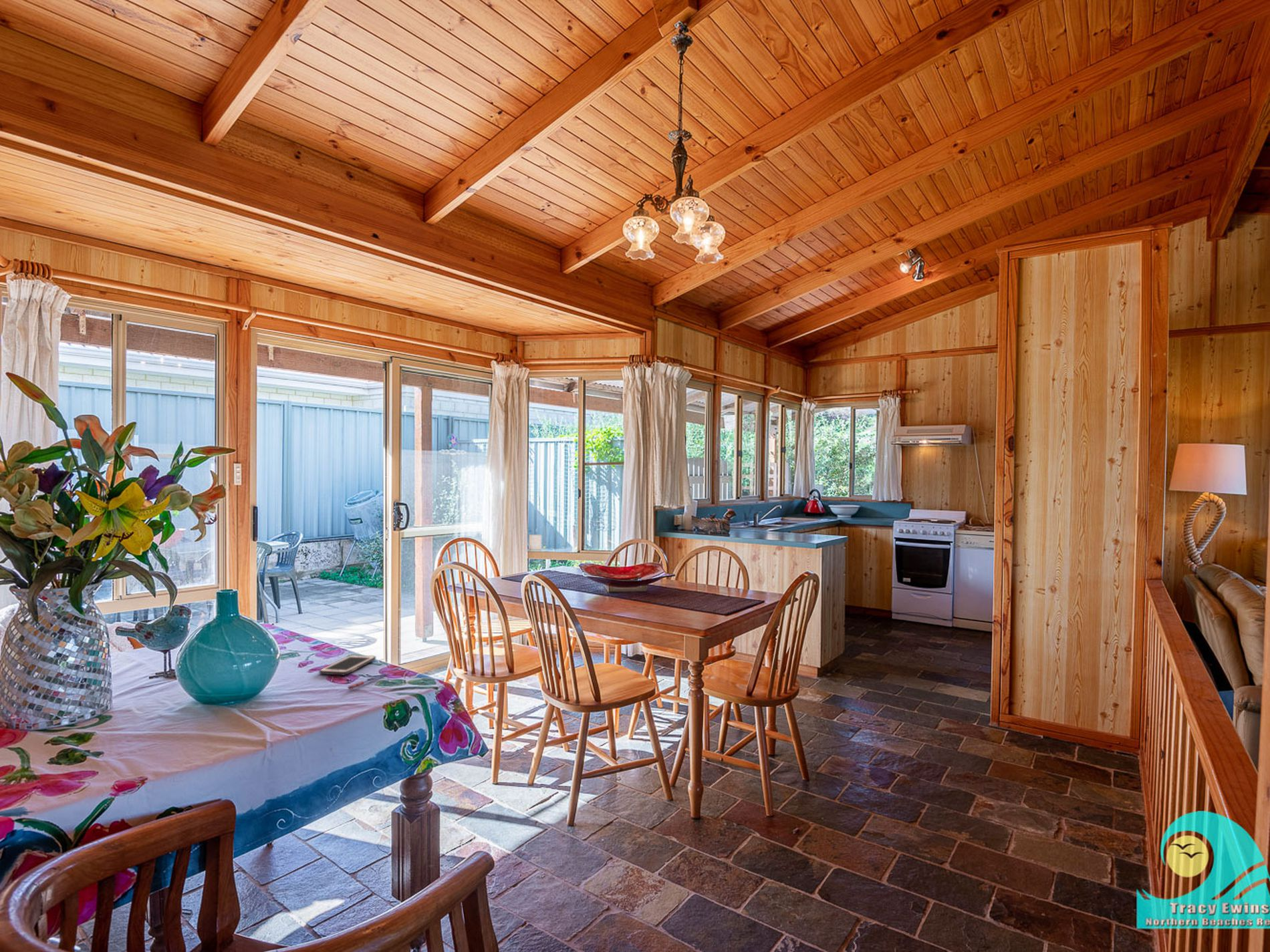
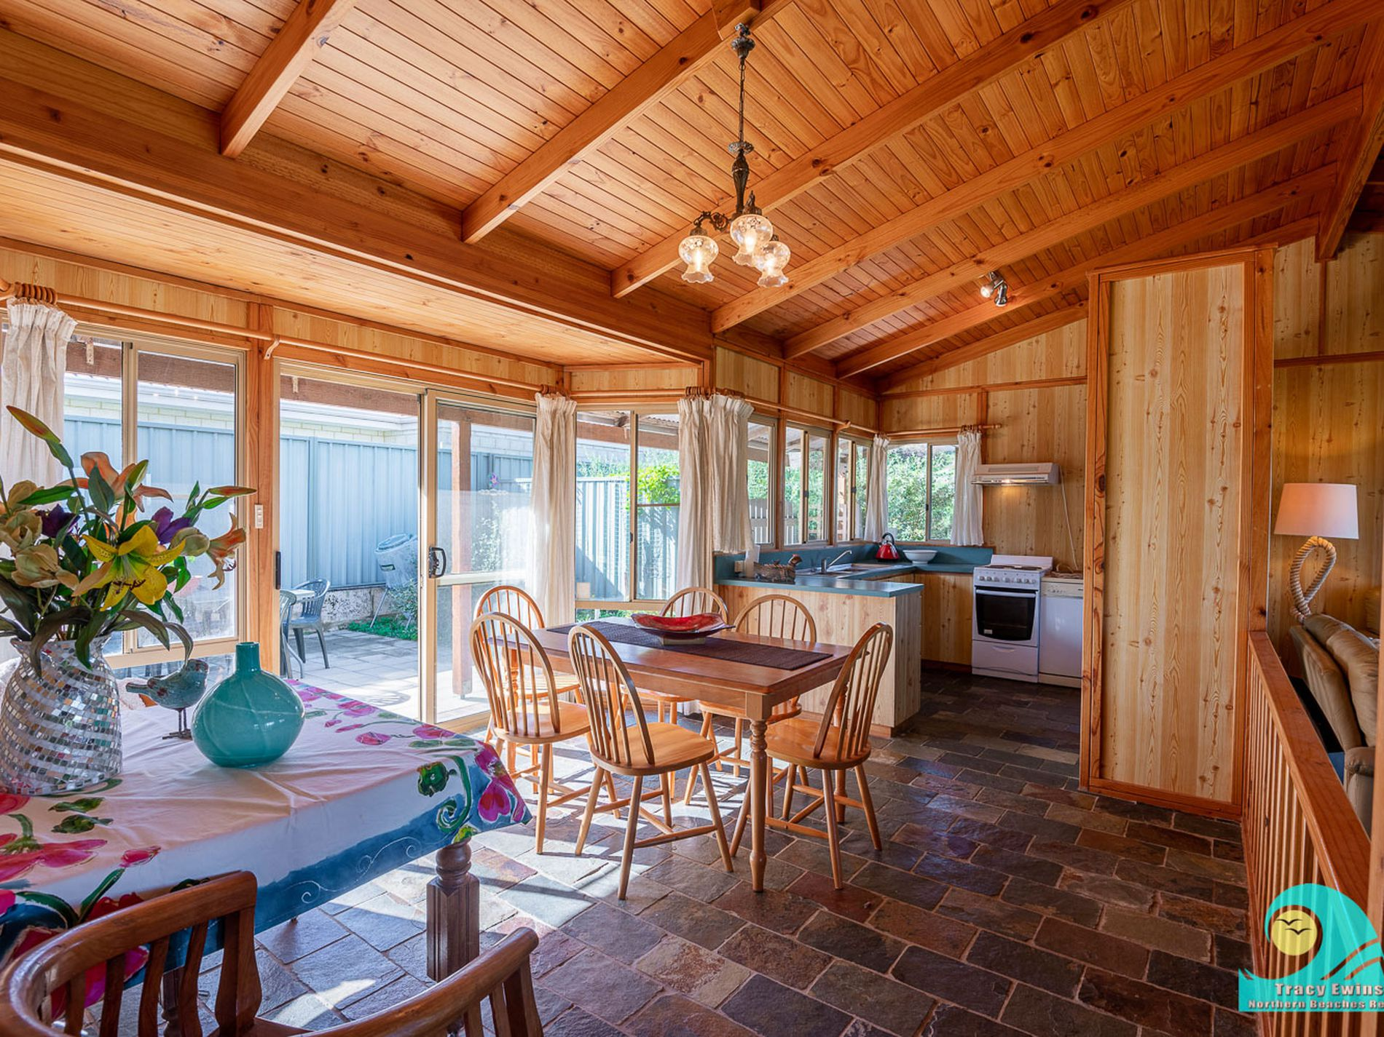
- pen [347,672,390,690]
- cell phone [319,654,376,675]
